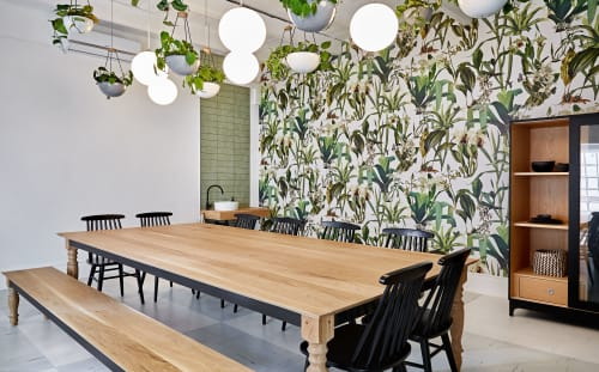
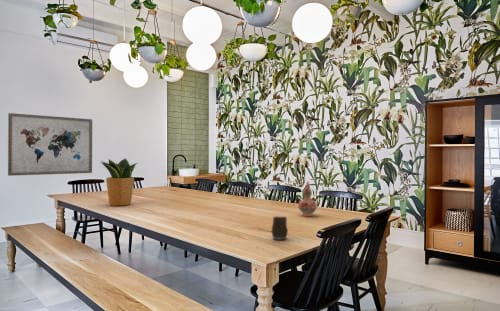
+ wall art [7,112,93,177]
+ mug [271,216,289,241]
+ potted plant [99,157,139,207]
+ decorative vase [297,180,318,217]
